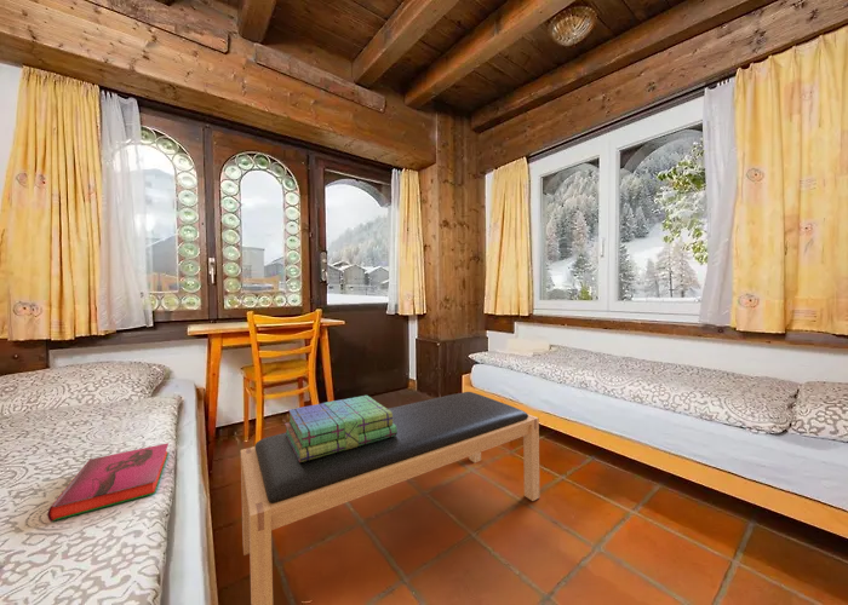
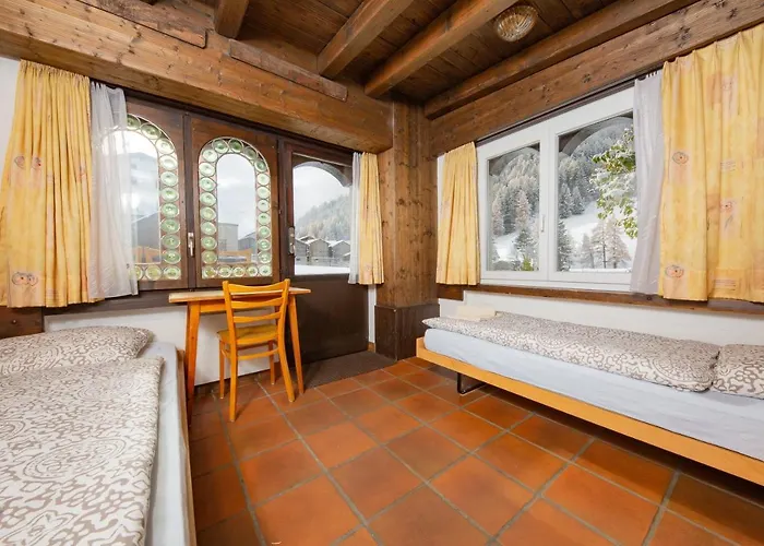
- stack of books [283,394,397,462]
- hardback book [46,442,170,523]
- bench [240,391,540,605]
